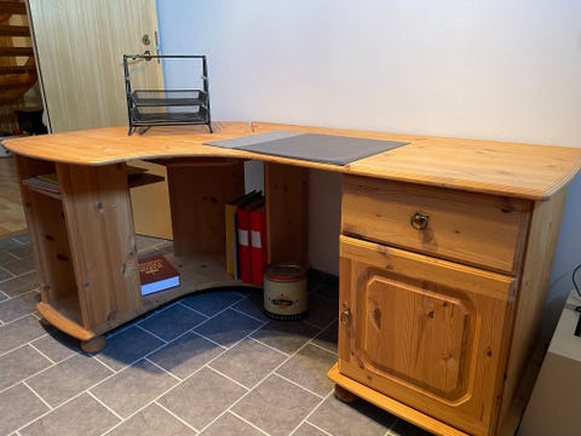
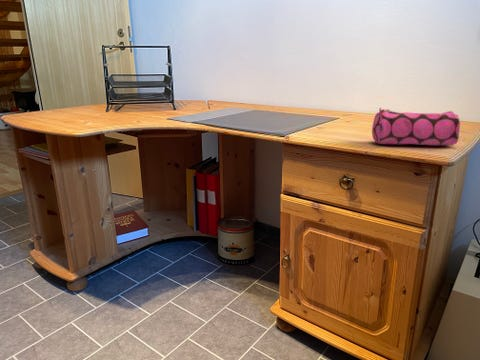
+ pencil case [371,107,461,146]
